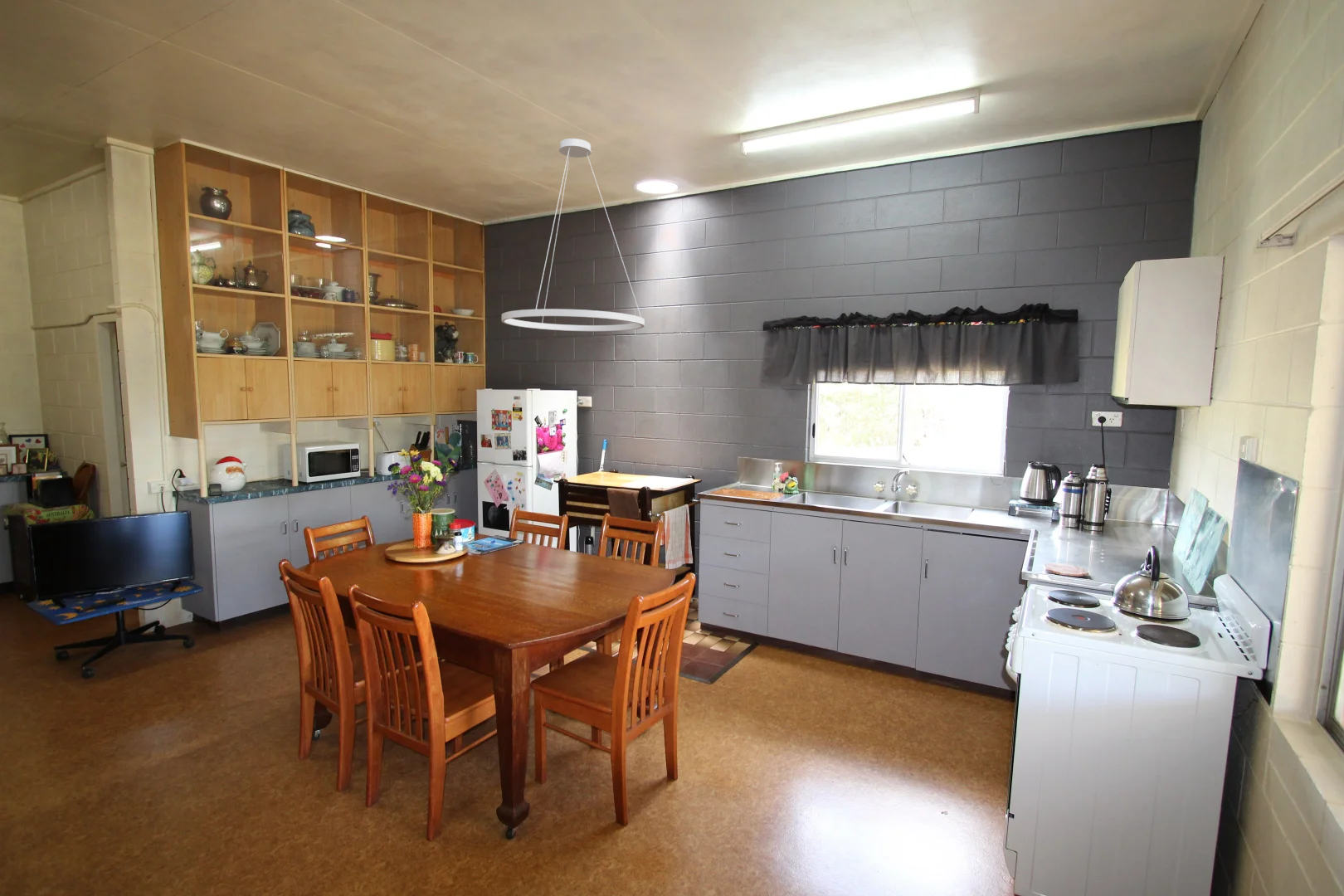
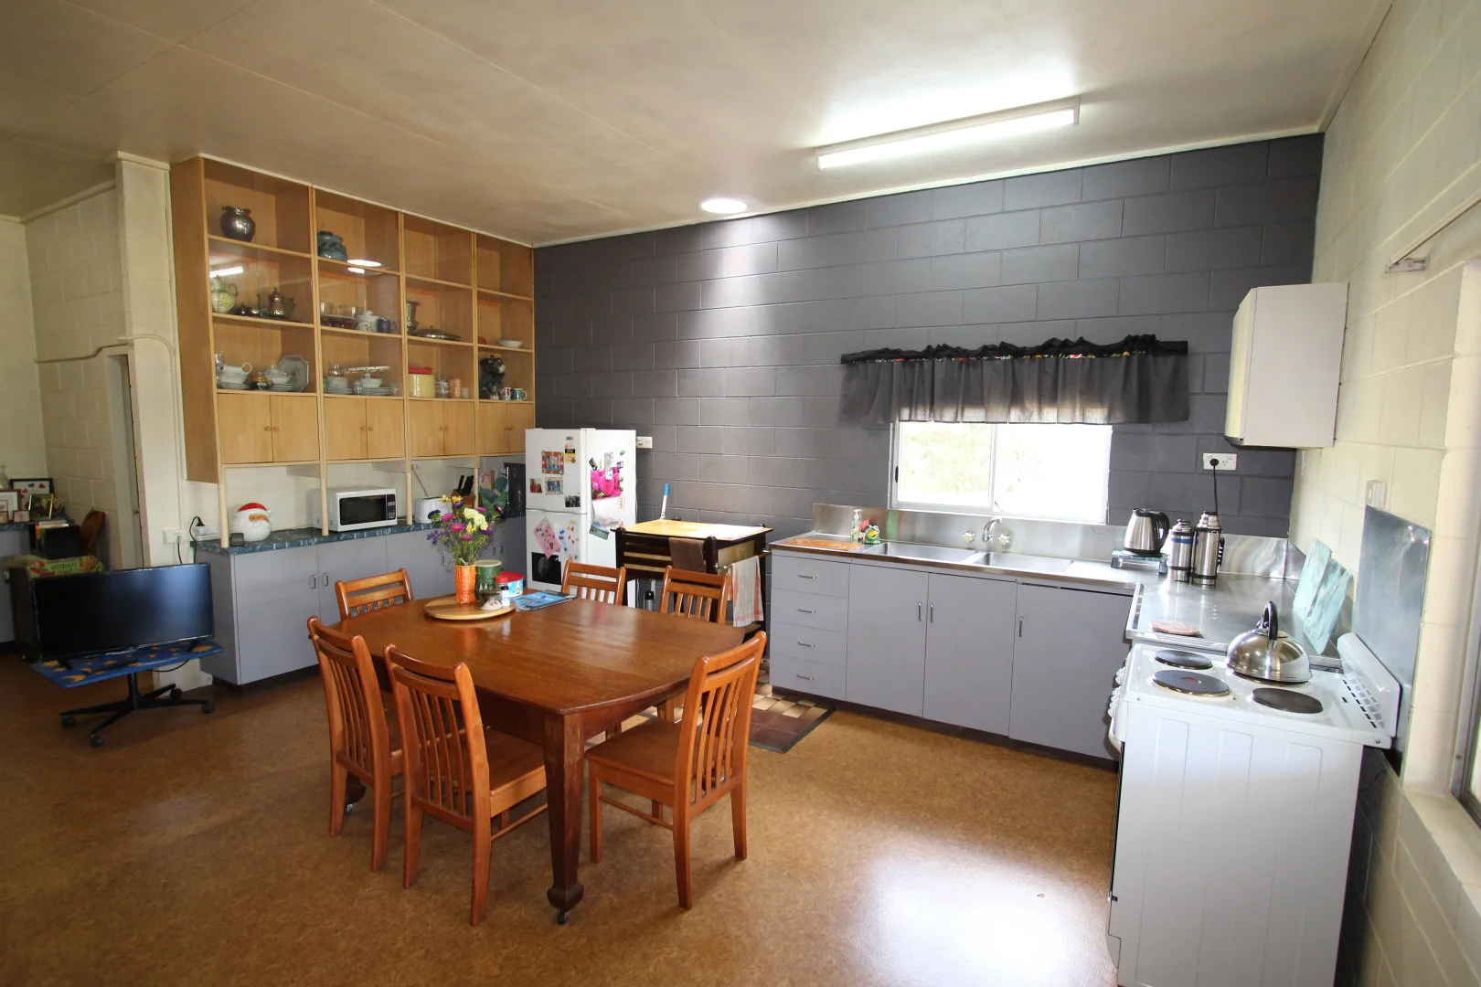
- pendant light [501,138,645,332]
